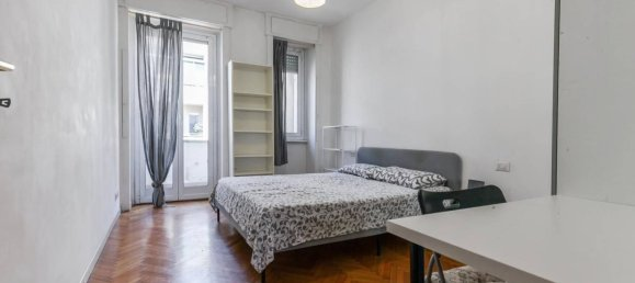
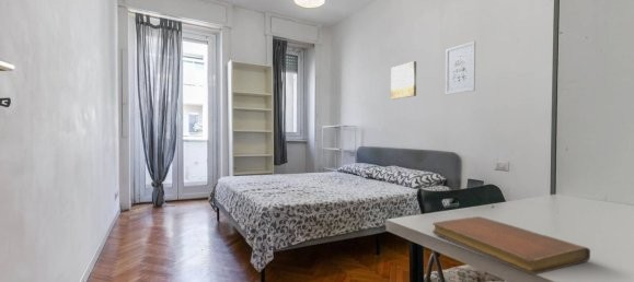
+ notebook [431,215,591,277]
+ wall art [445,39,476,96]
+ wall art [390,60,417,101]
